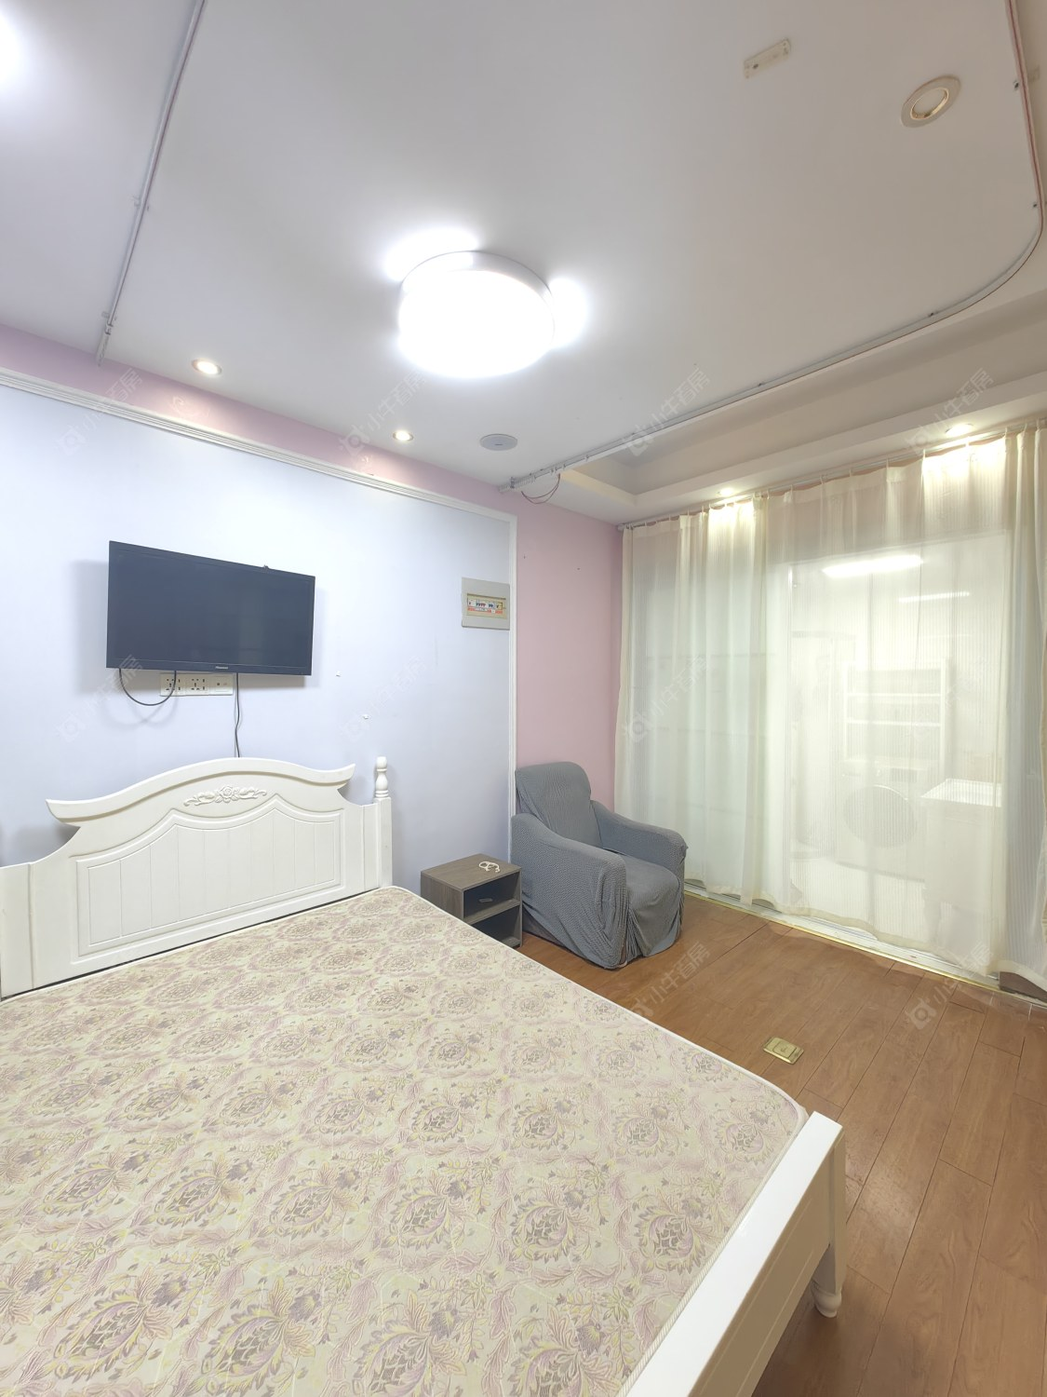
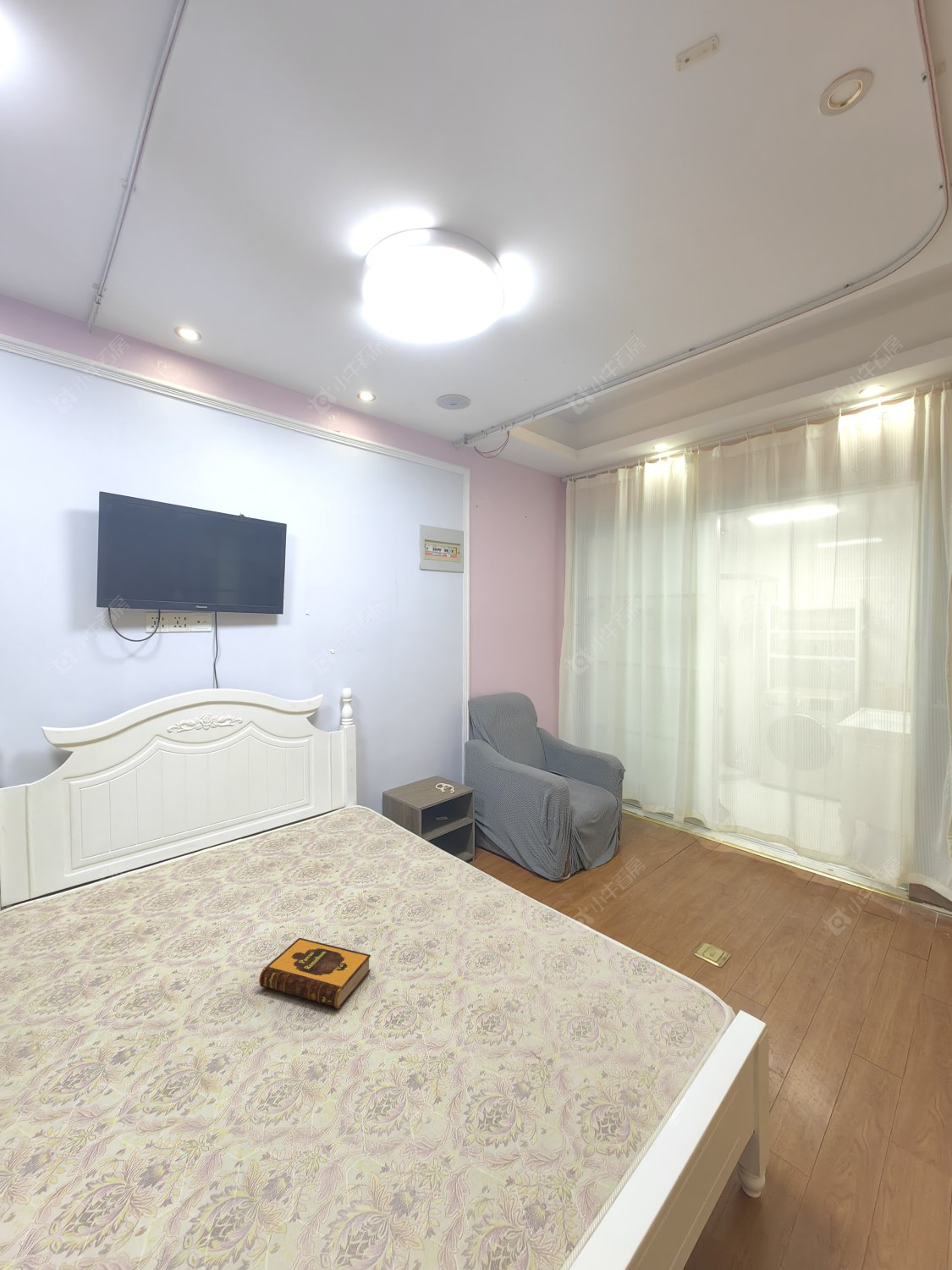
+ hardback book [258,937,371,1009]
